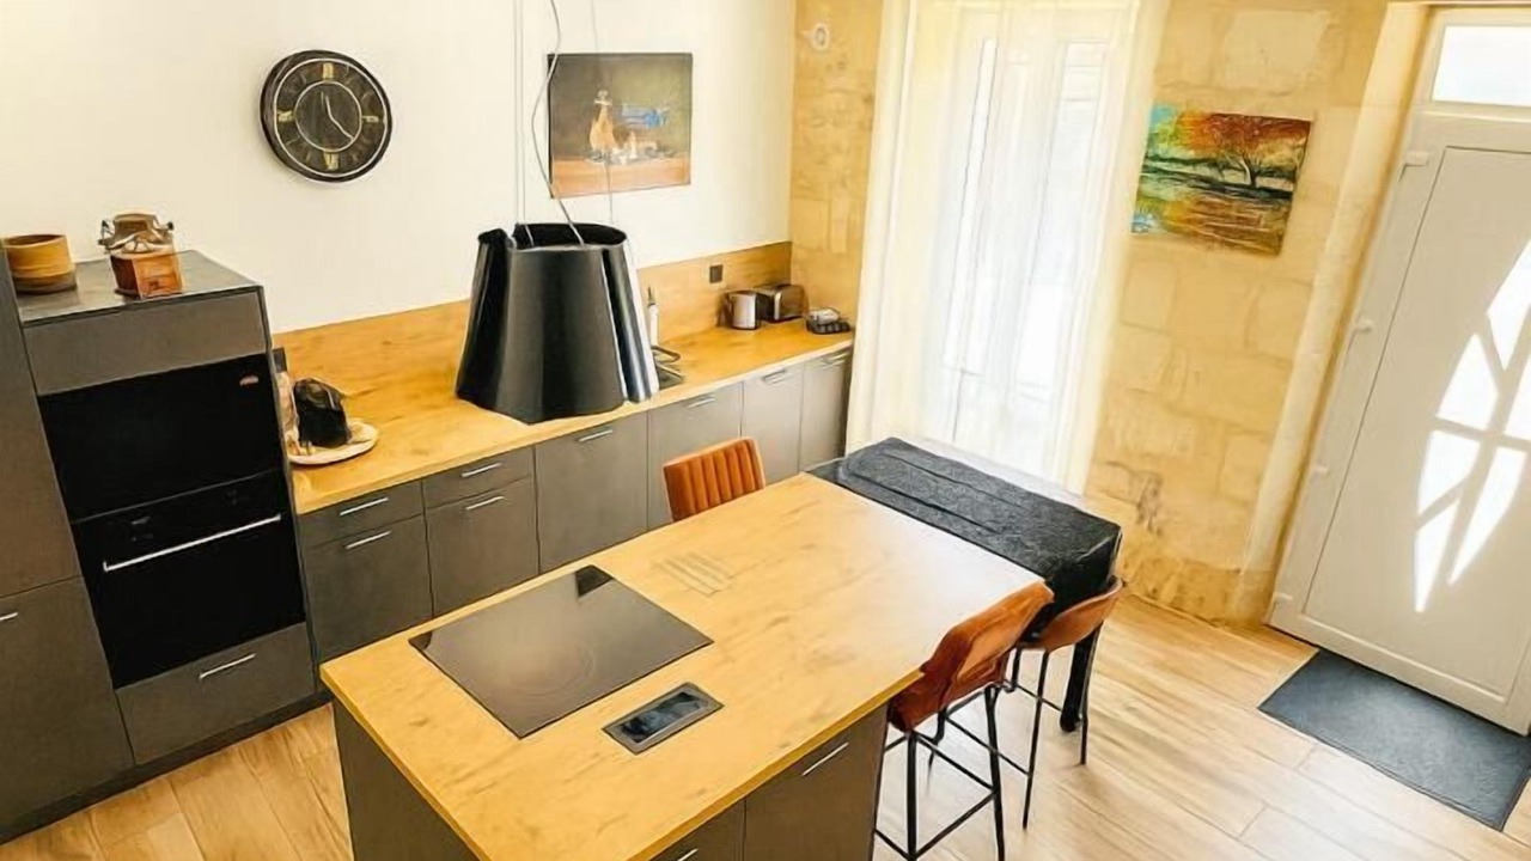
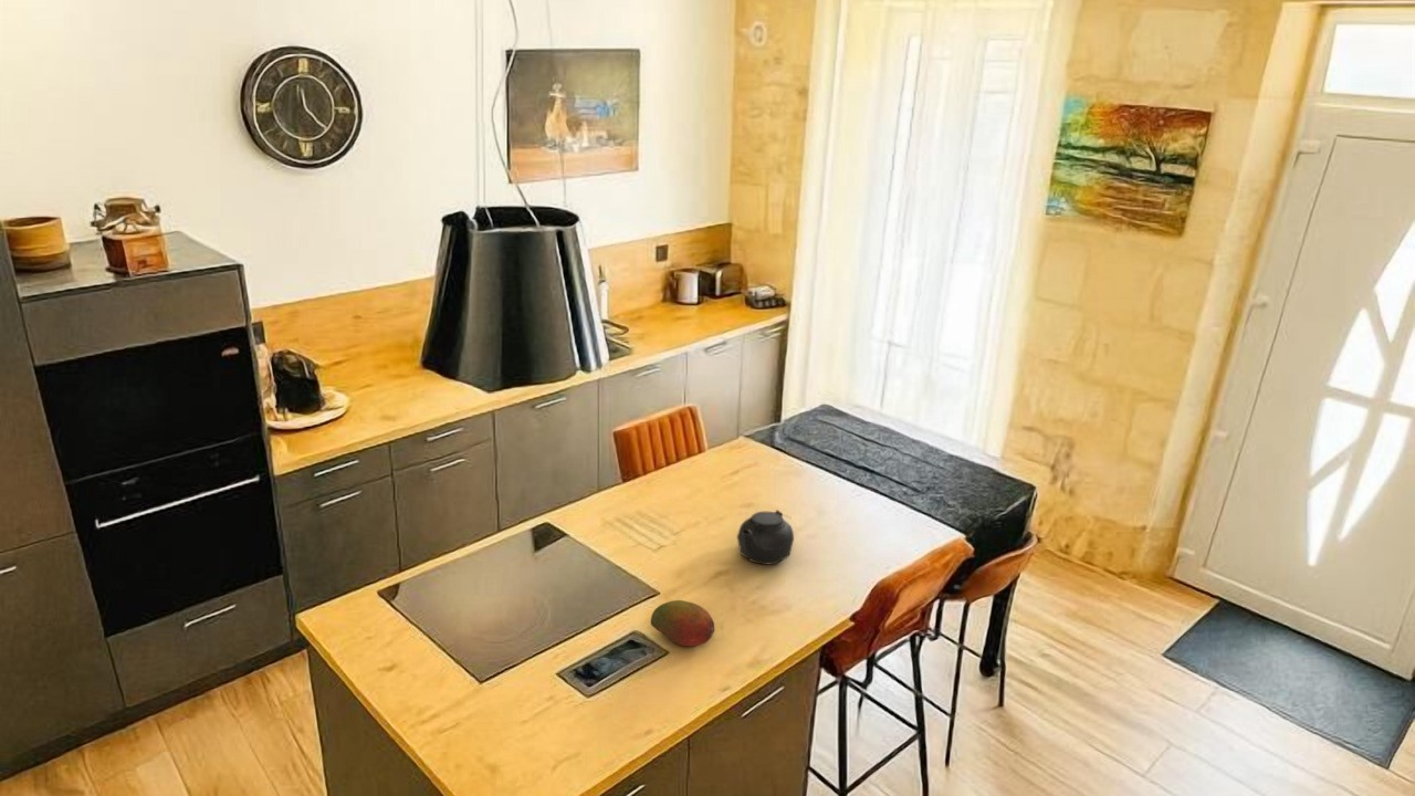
+ teapot [736,509,795,565]
+ fruit [650,599,715,647]
